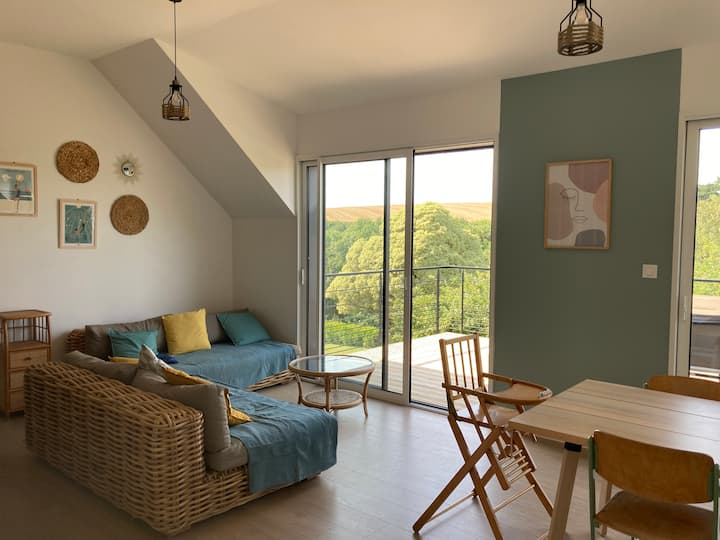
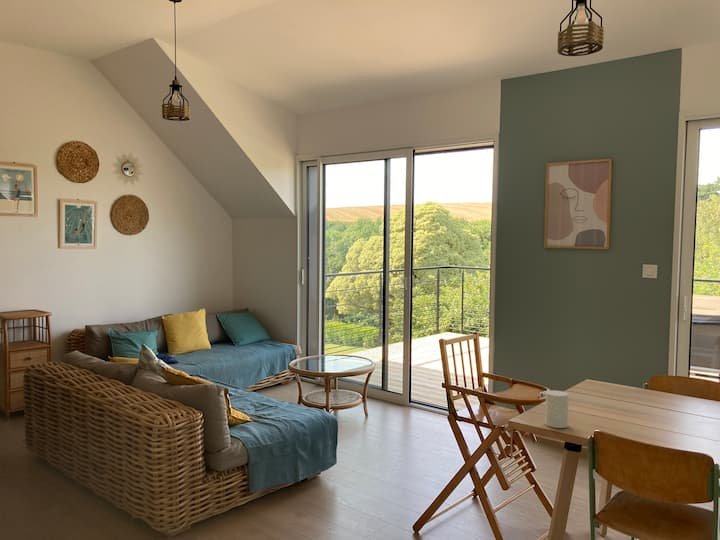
+ cup [544,389,570,429]
